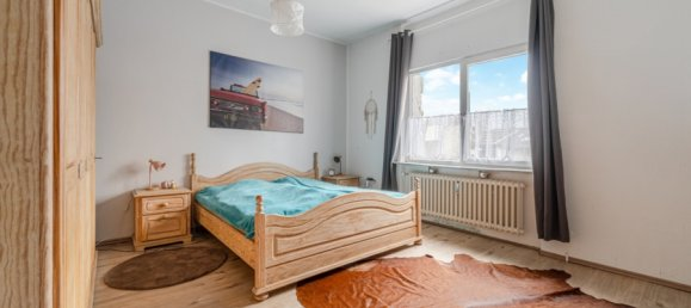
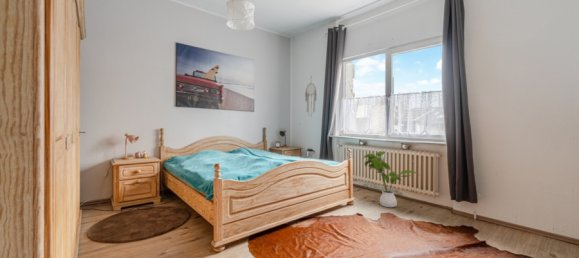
+ house plant [362,150,421,208]
